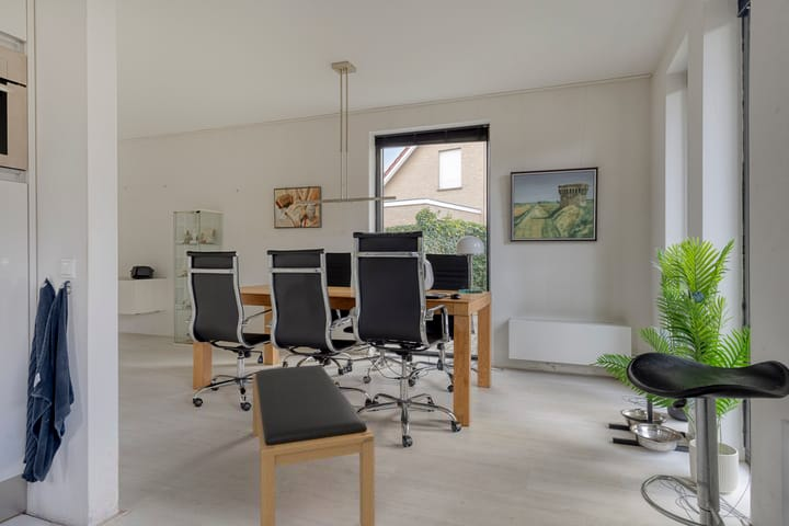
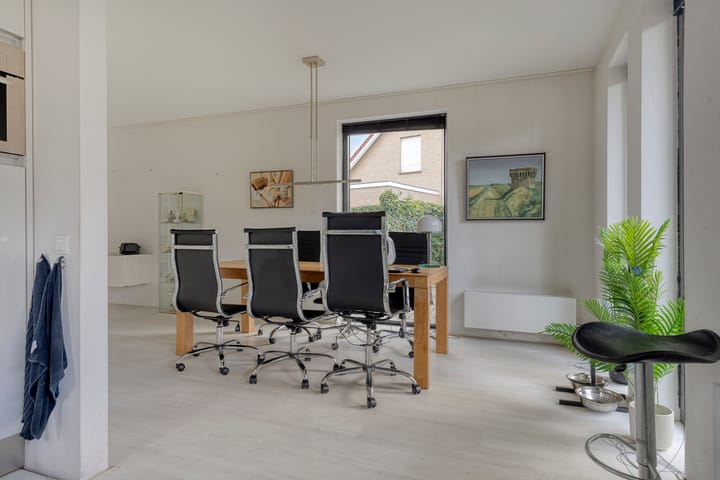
- bench [252,364,376,526]
